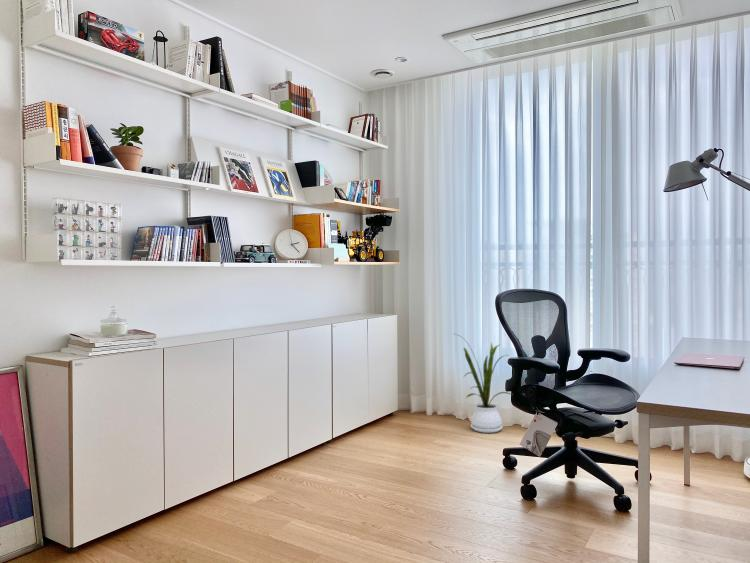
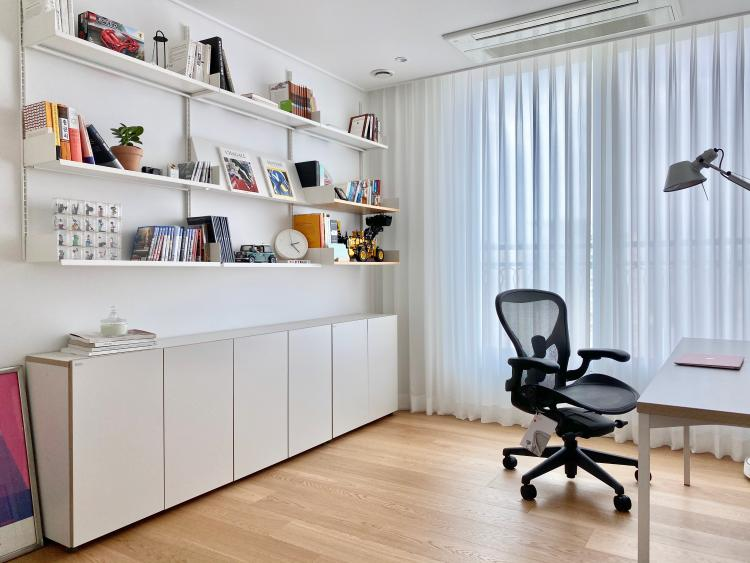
- house plant [451,332,512,434]
